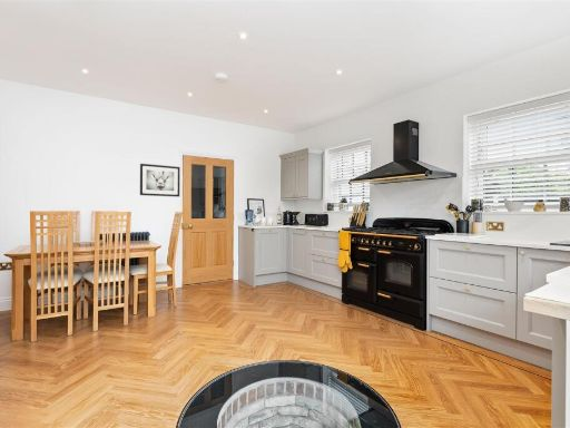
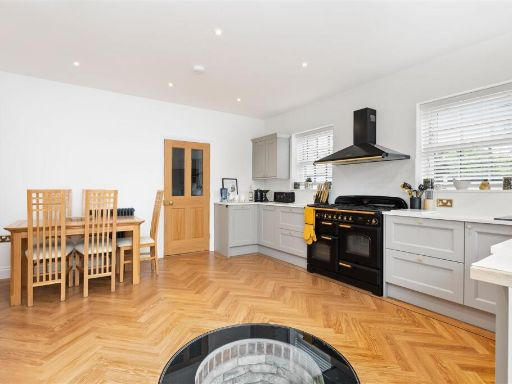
- wall art [139,163,180,197]
